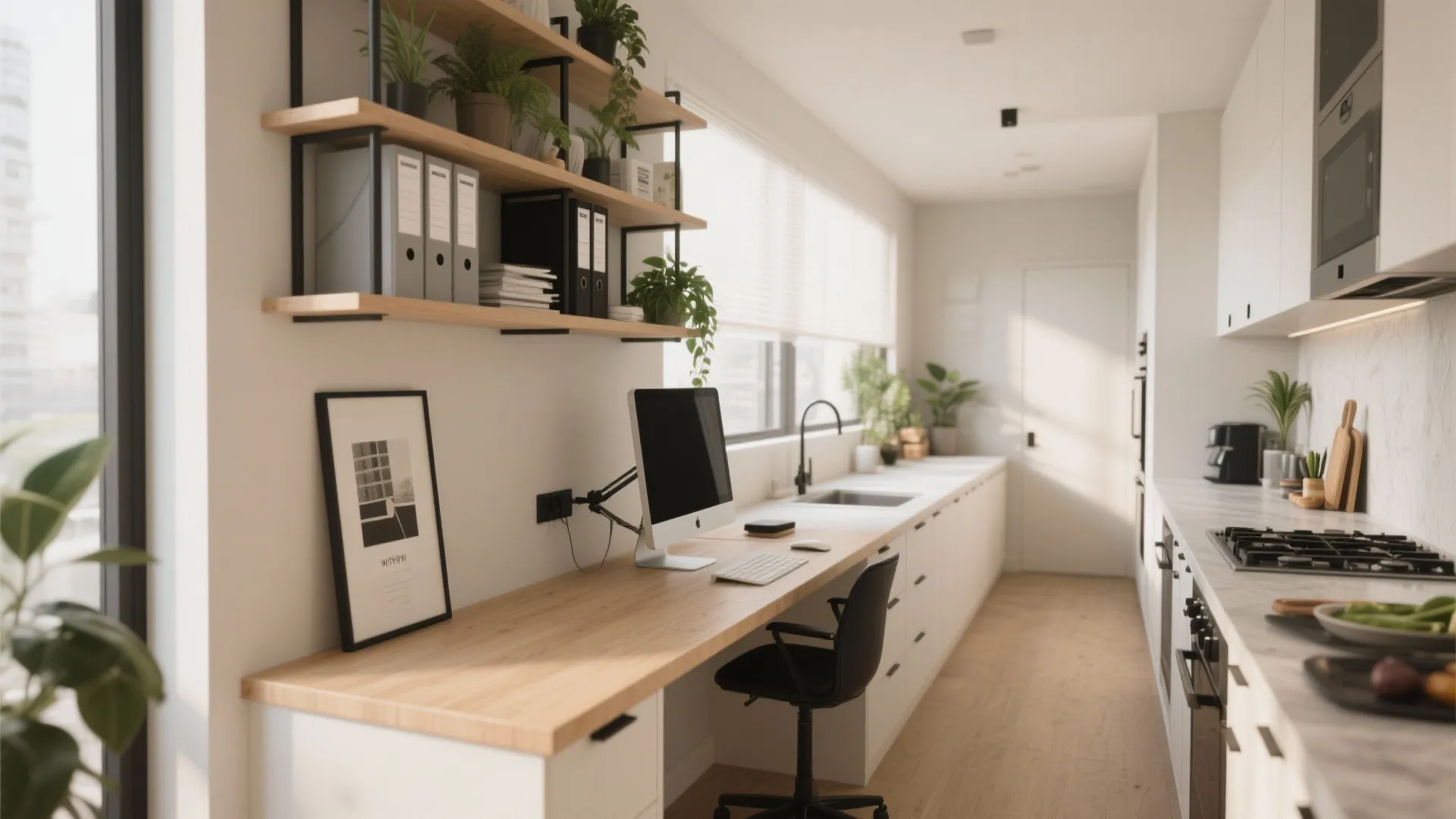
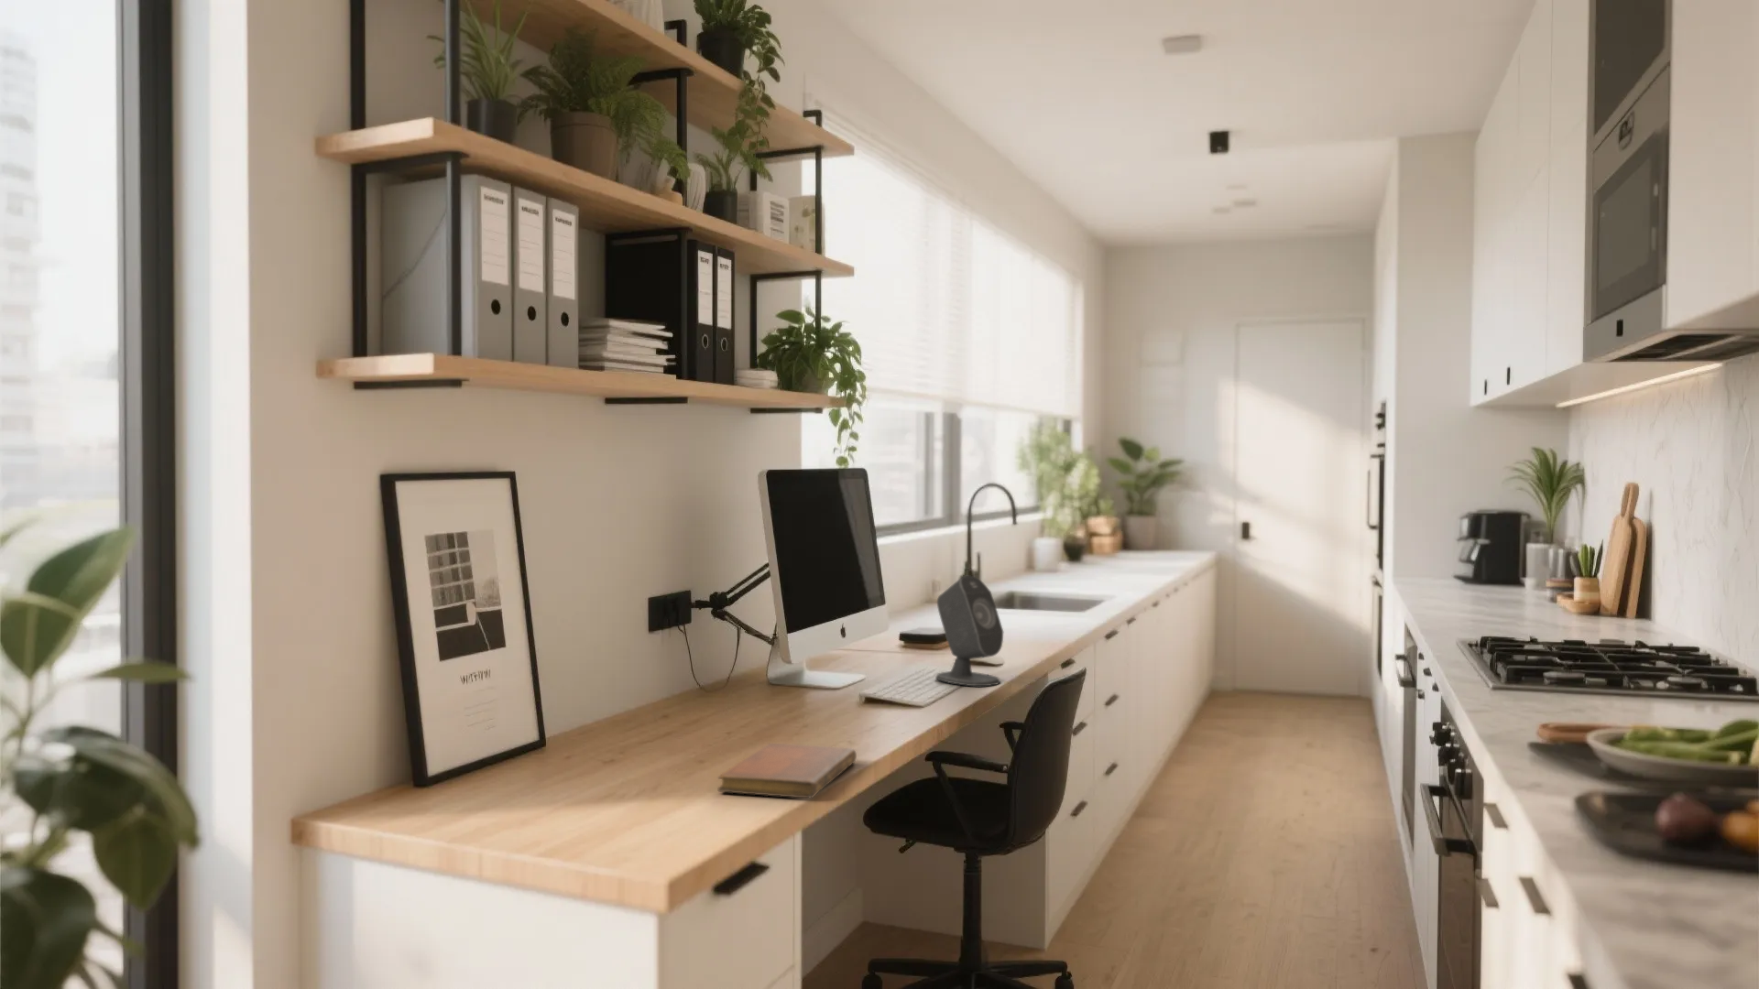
+ speaker [934,575,1004,687]
+ notebook [716,741,858,799]
